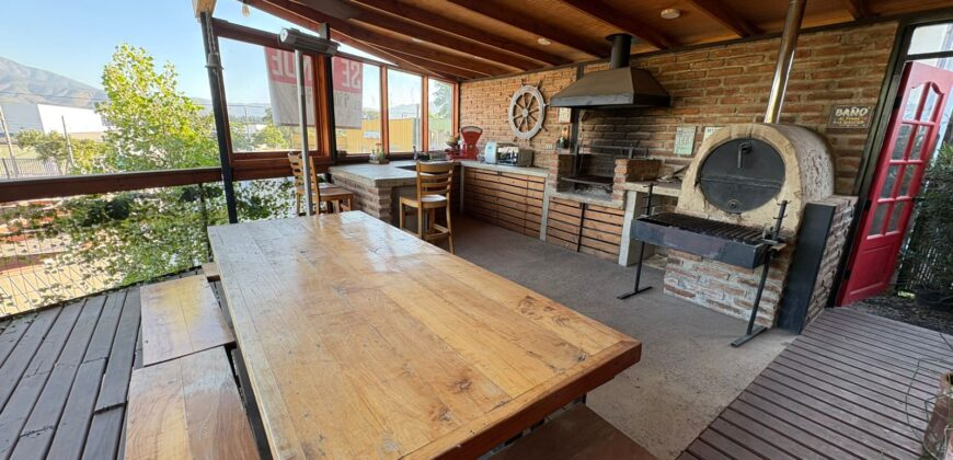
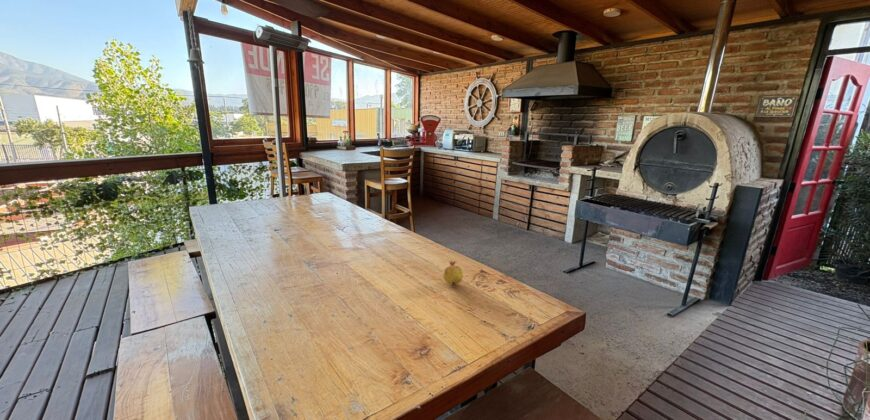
+ fruit [442,260,464,289]
